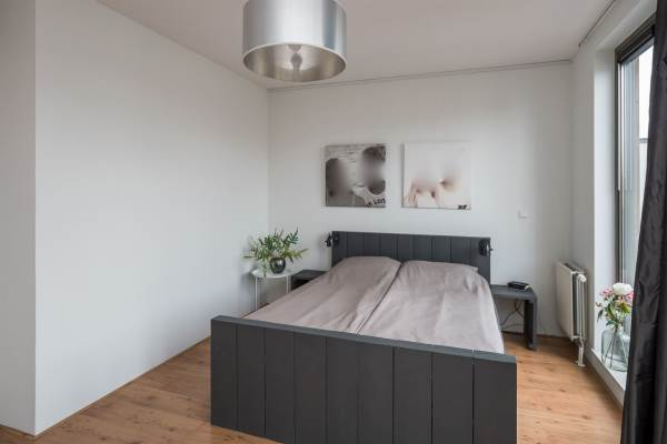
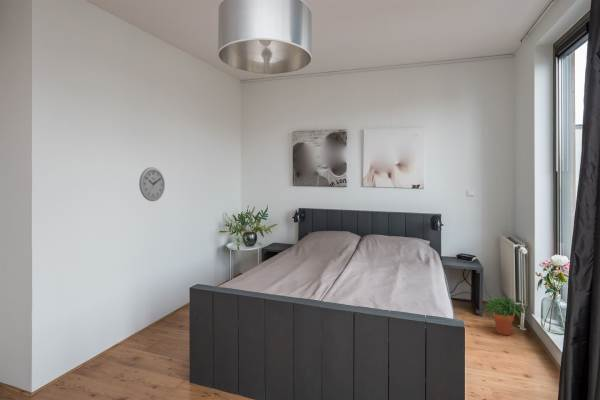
+ potted plant [481,295,528,336]
+ wall clock [138,166,166,202]
